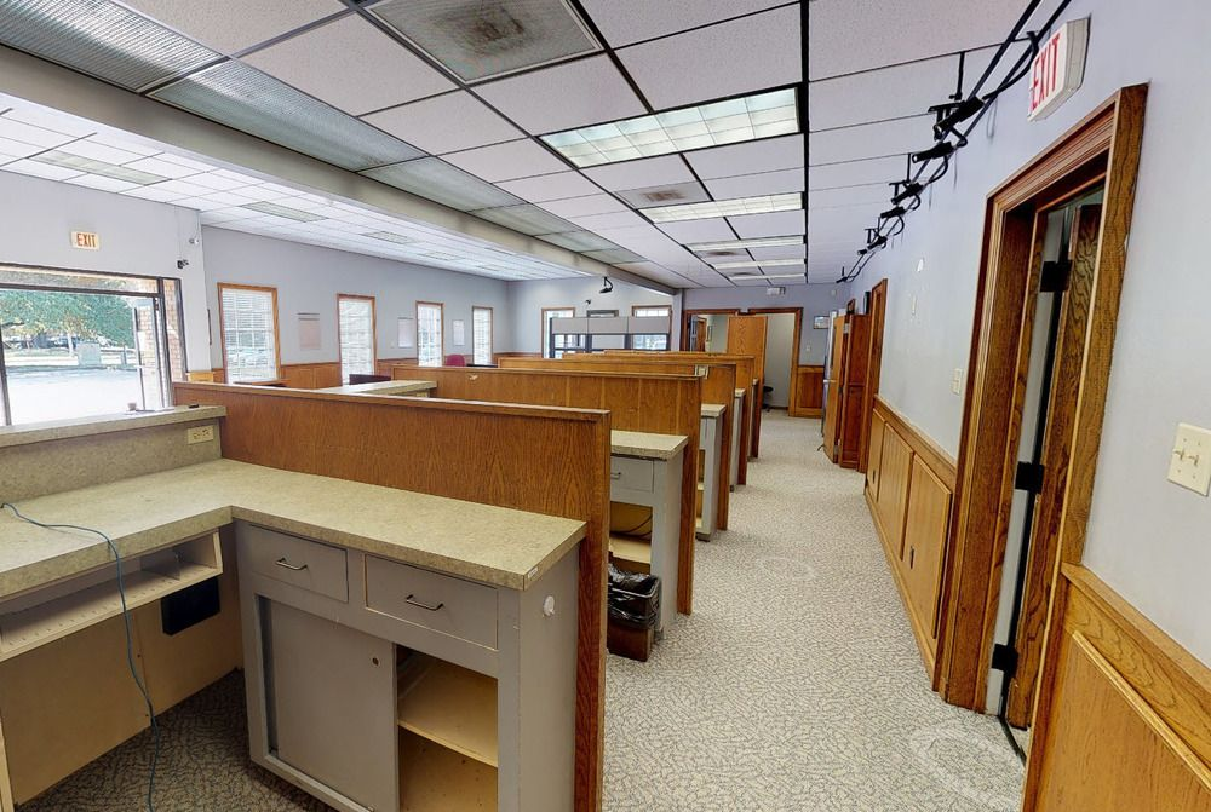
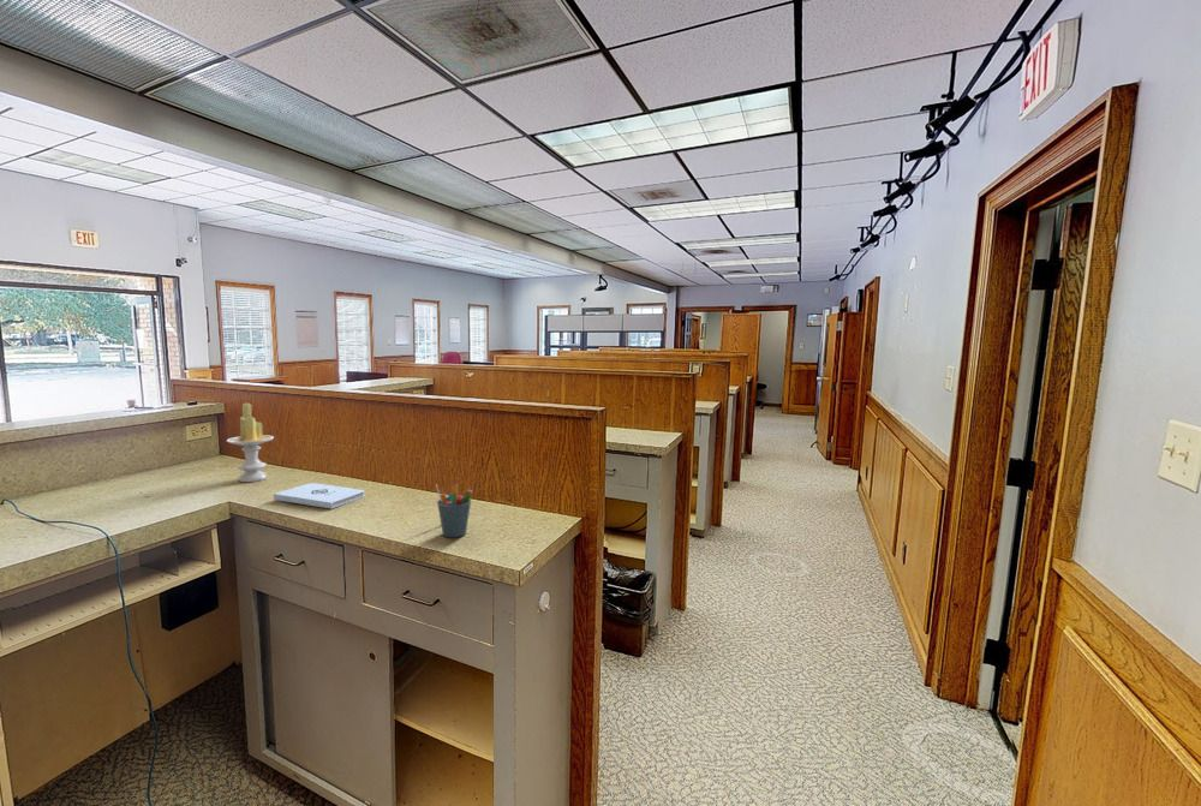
+ pen holder [435,483,473,538]
+ candle [226,401,275,483]
+ notepad [273,482,365,509]
